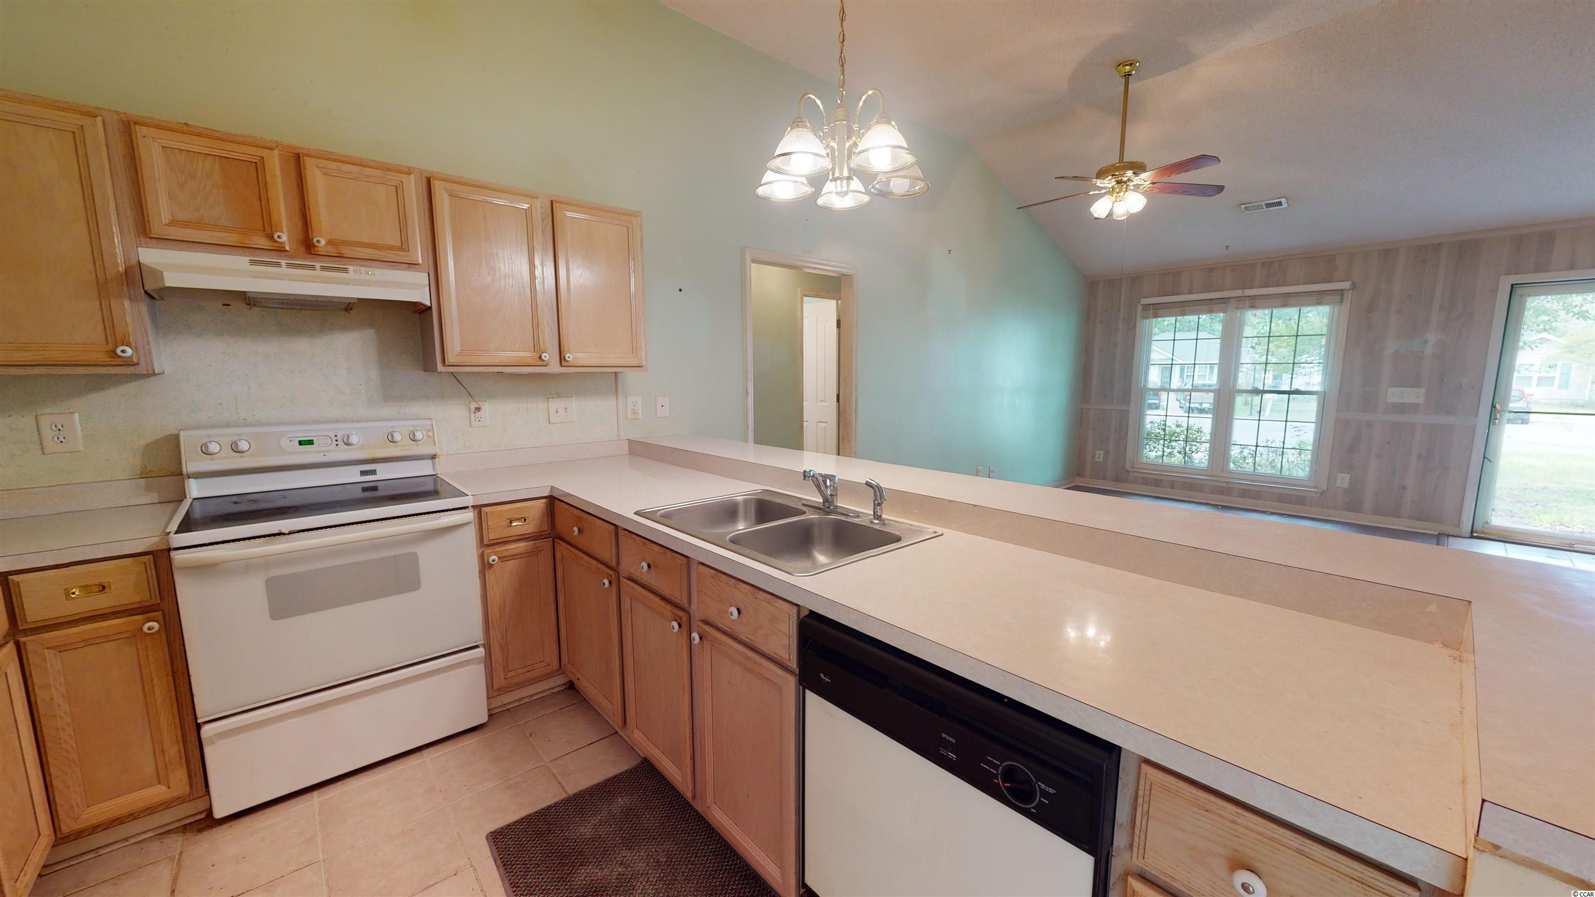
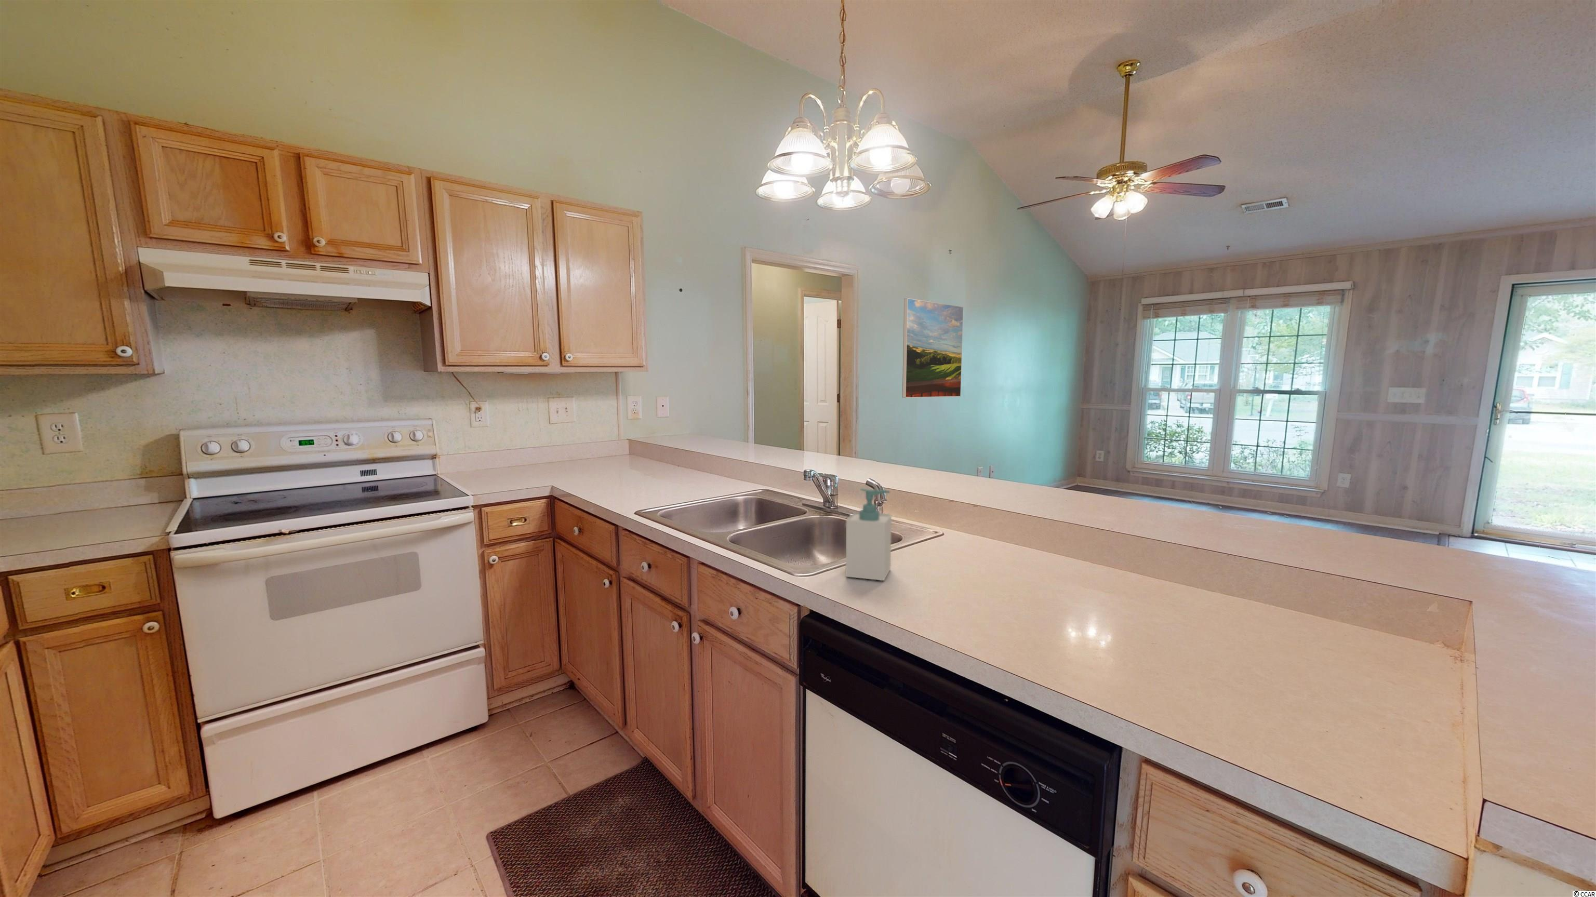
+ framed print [902,298,964,399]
+ soap bottle [845,487,892,582]
